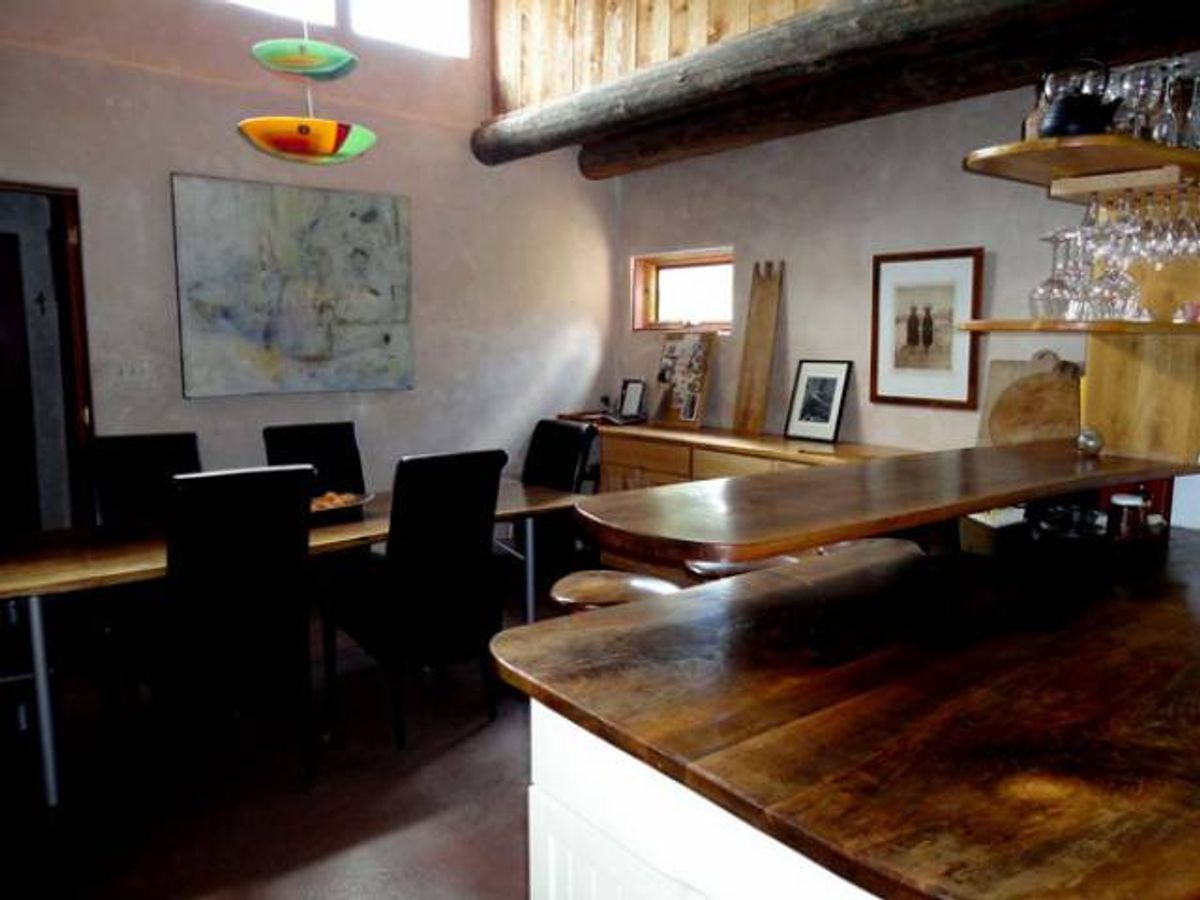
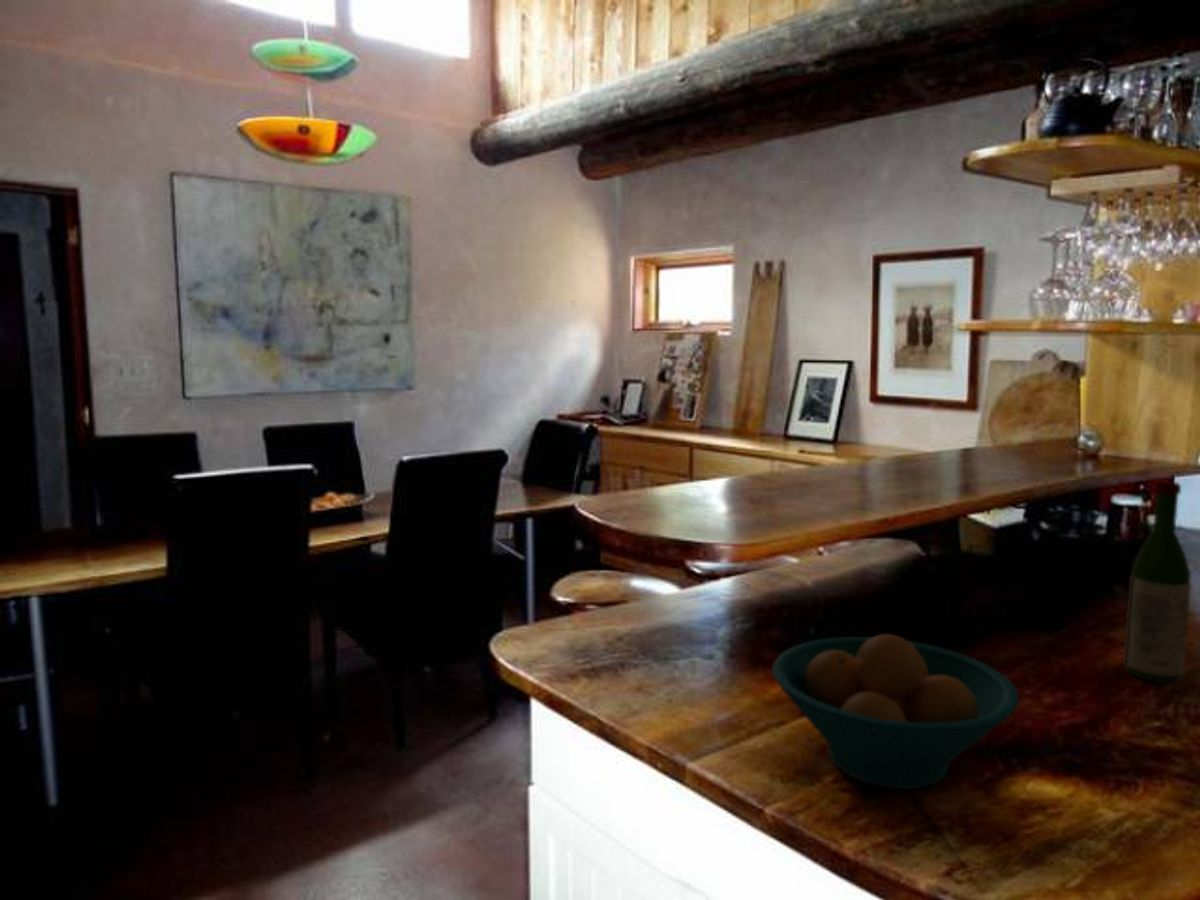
+ fruit bowl [771,633,1020,790]
+ wine bottle [1124,480,1192,683]
